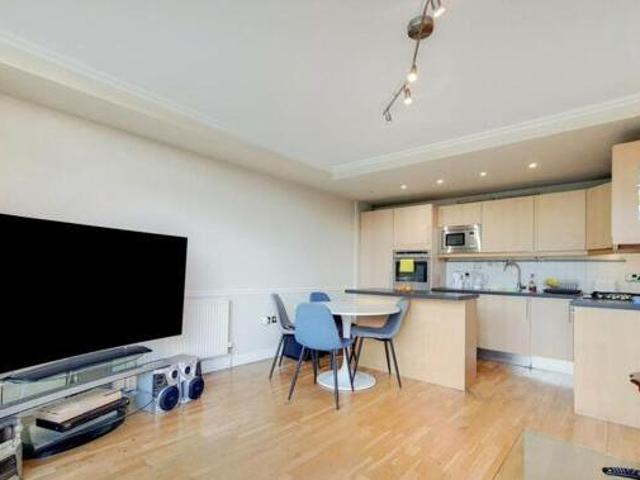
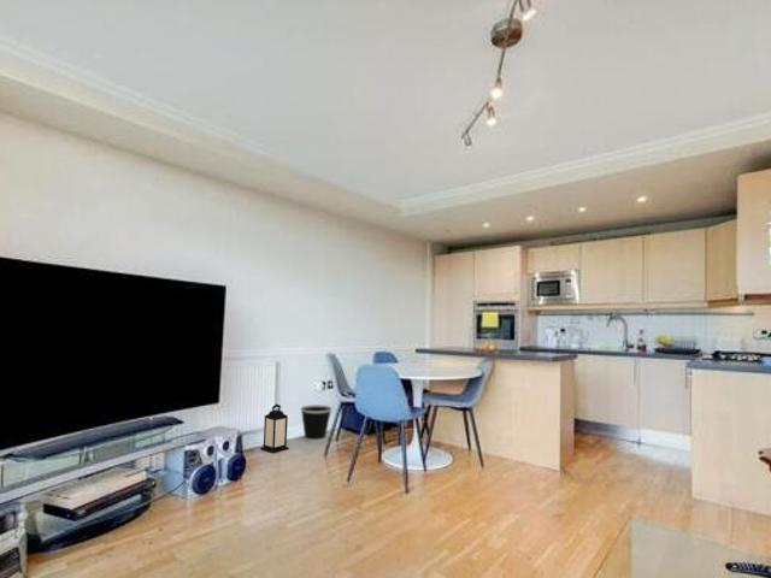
+ wastebasket [300,403,332,443]
+ lantern [259,403,290,454]
